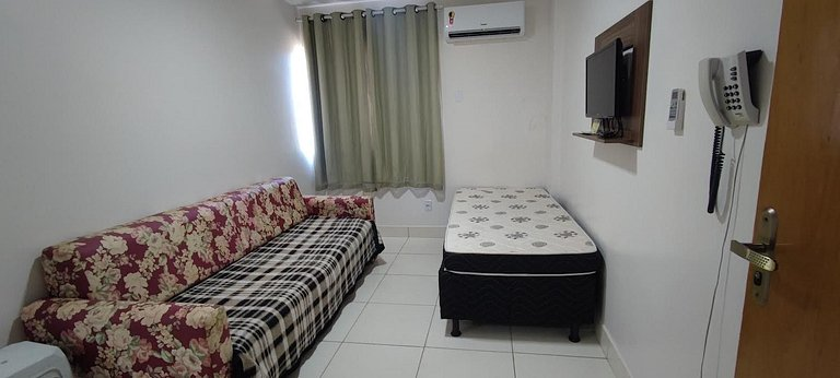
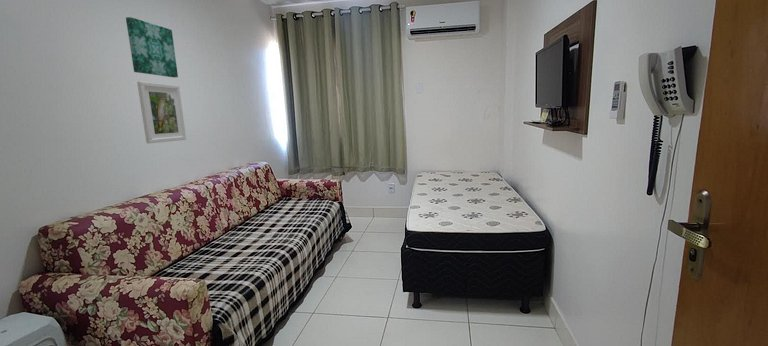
+ wall art [125,16,179,78]
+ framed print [136,80,187,144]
